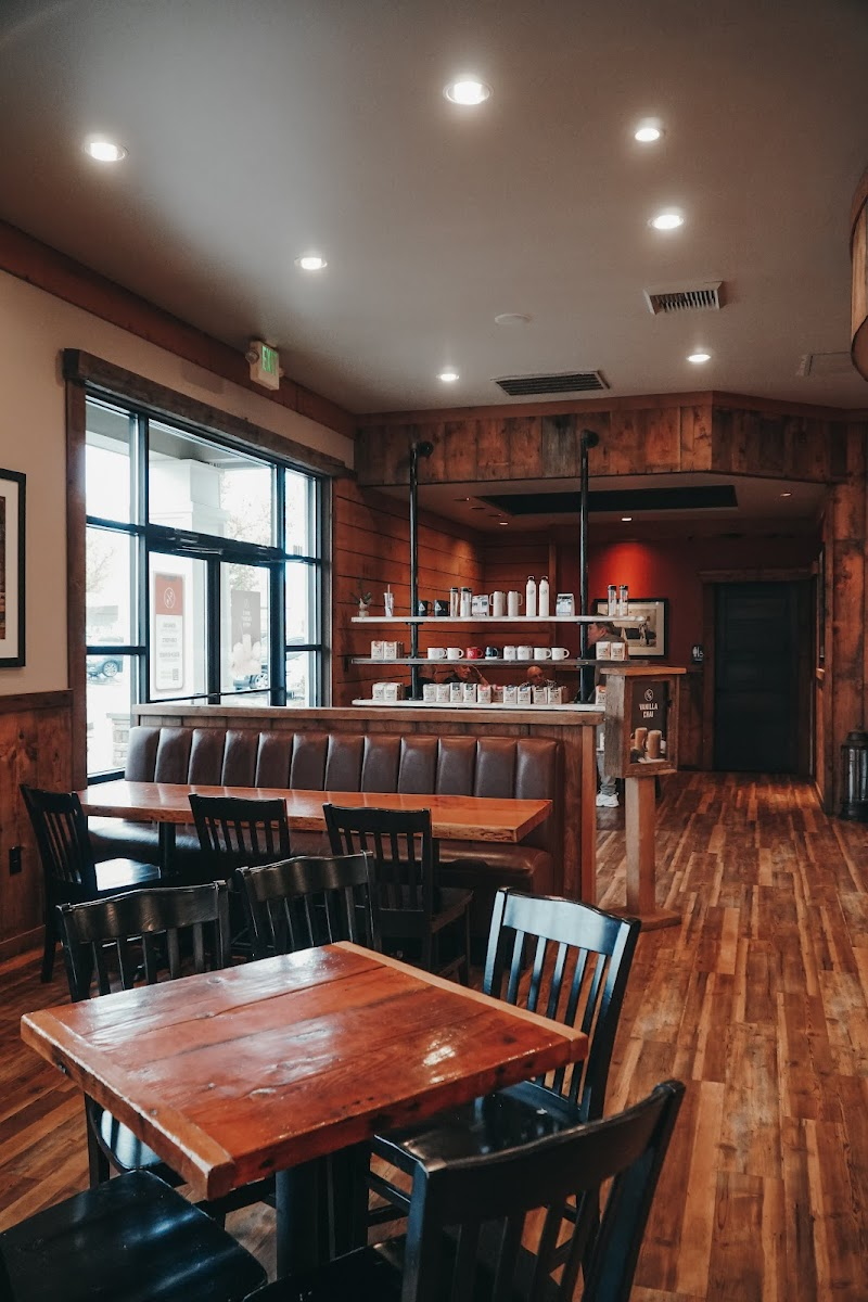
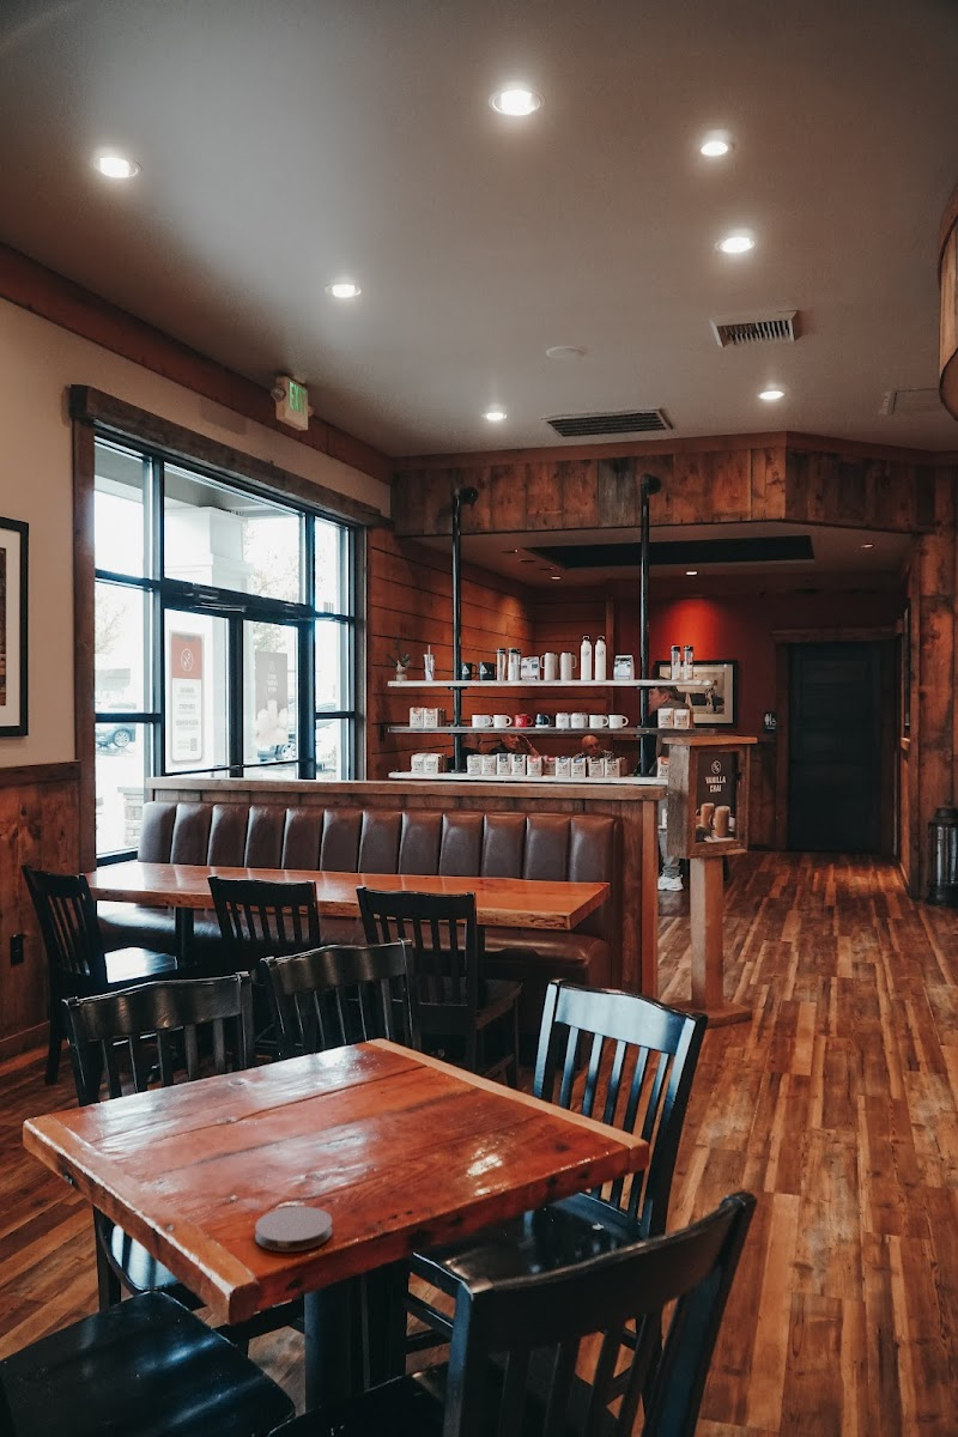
+ coaster [254,1206,333,1253]
